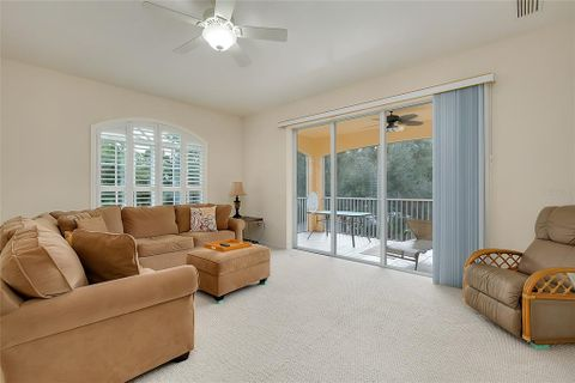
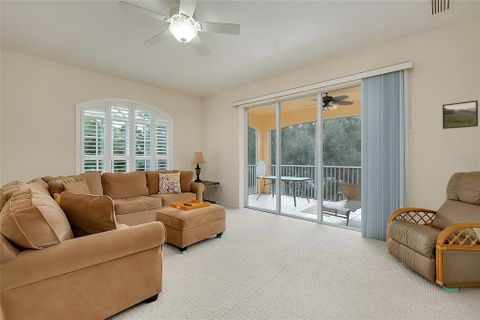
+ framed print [442,99,479,130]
